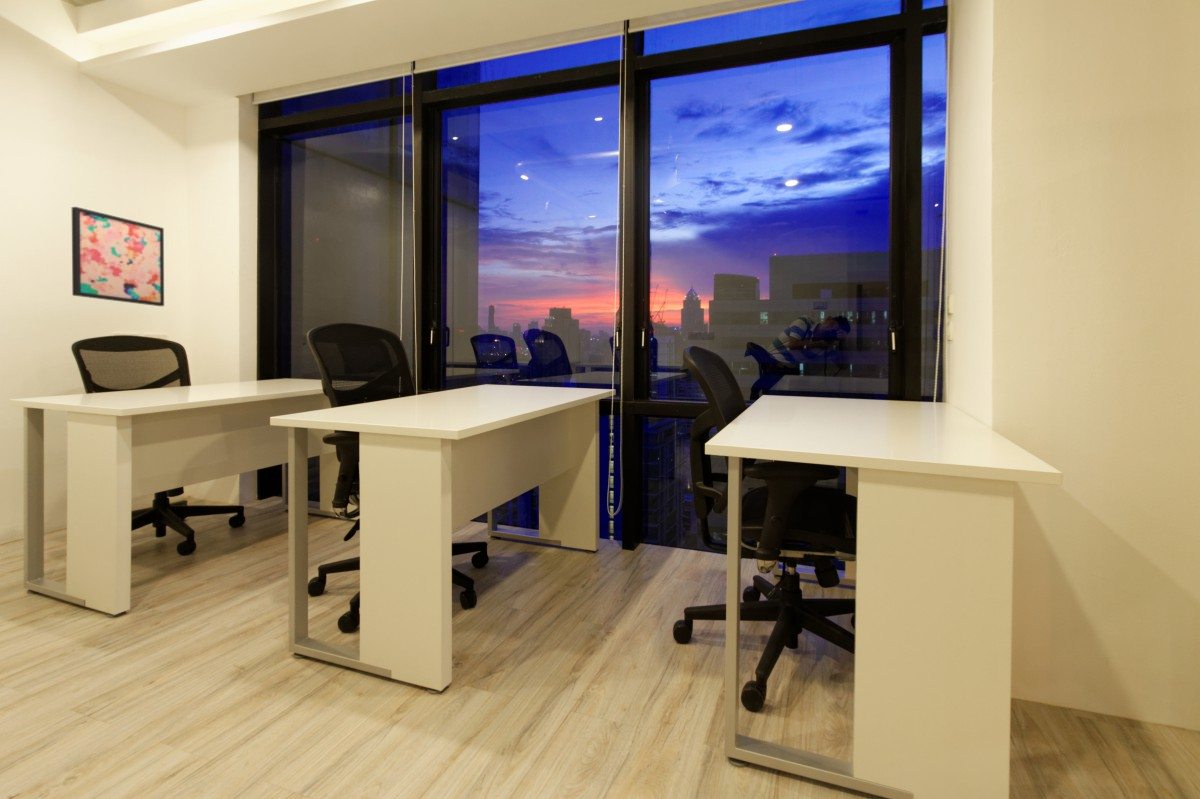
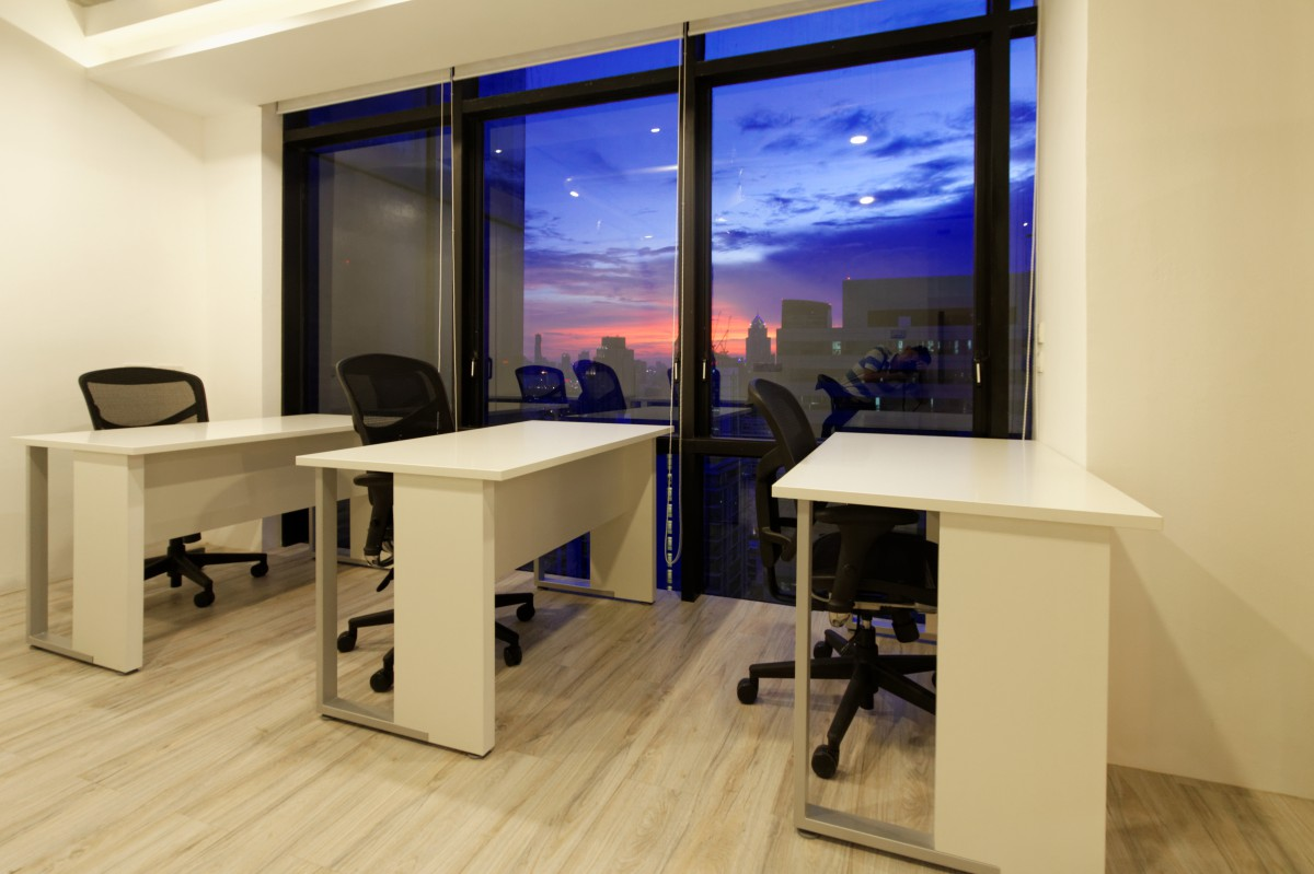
- wall art [71,206,165,307]
